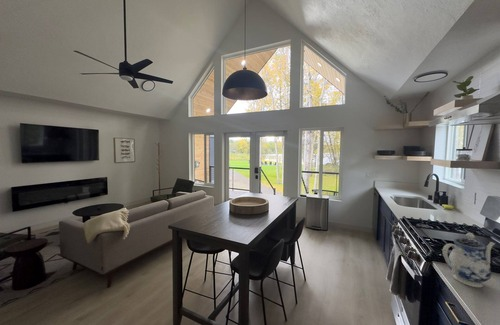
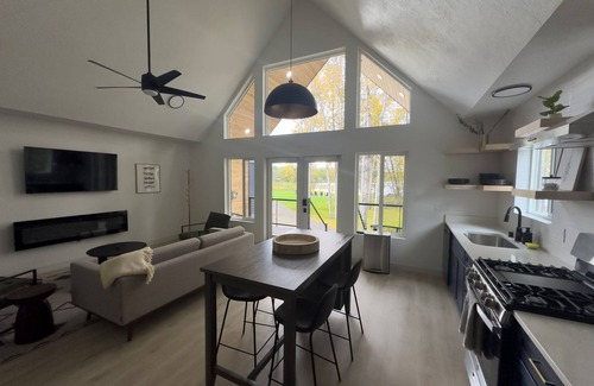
- teapot [442,232,496,288]
